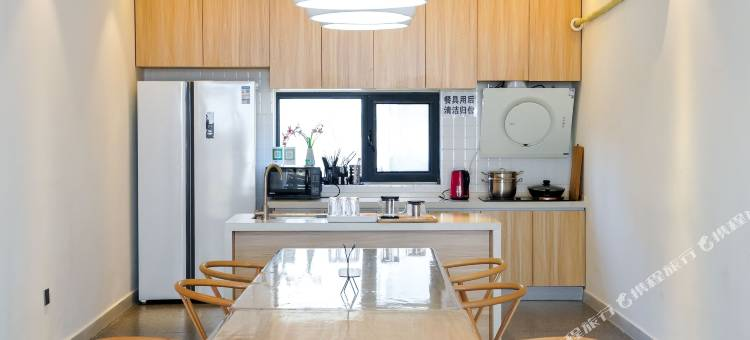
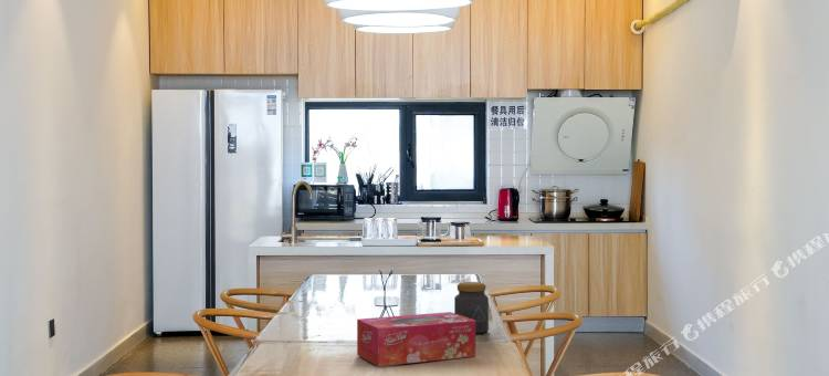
+ jar [453,281,490,335]
+ tissue box [356,311,476,367]
